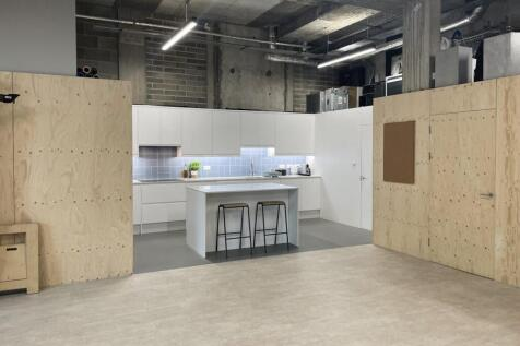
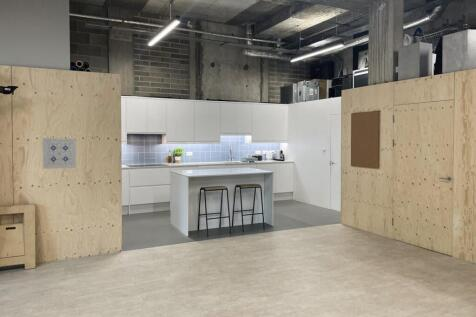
+ wall art [41,137,77,170]
